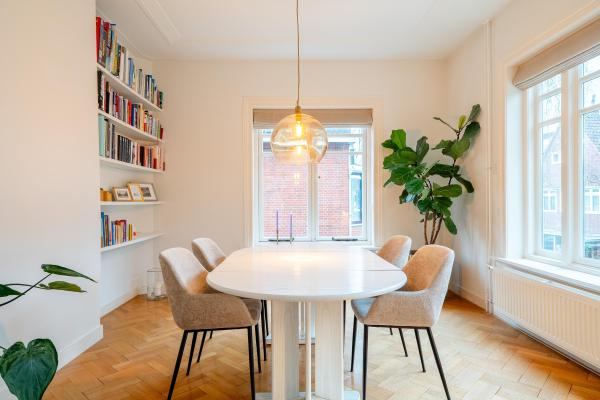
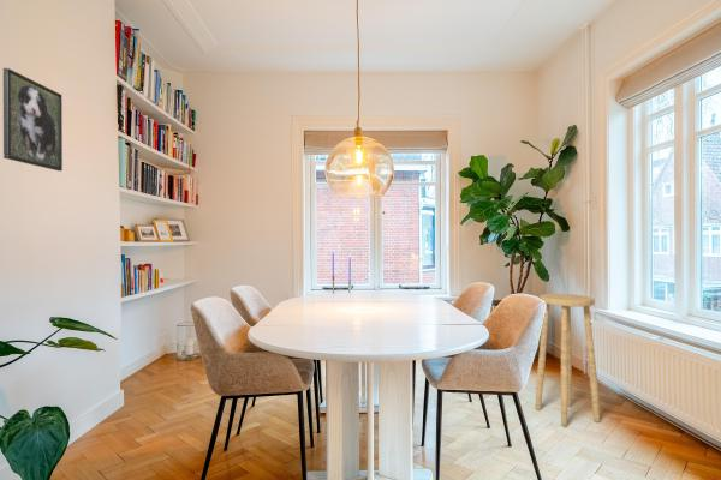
+ stool [535,293,601,427]
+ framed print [2,67,64,172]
